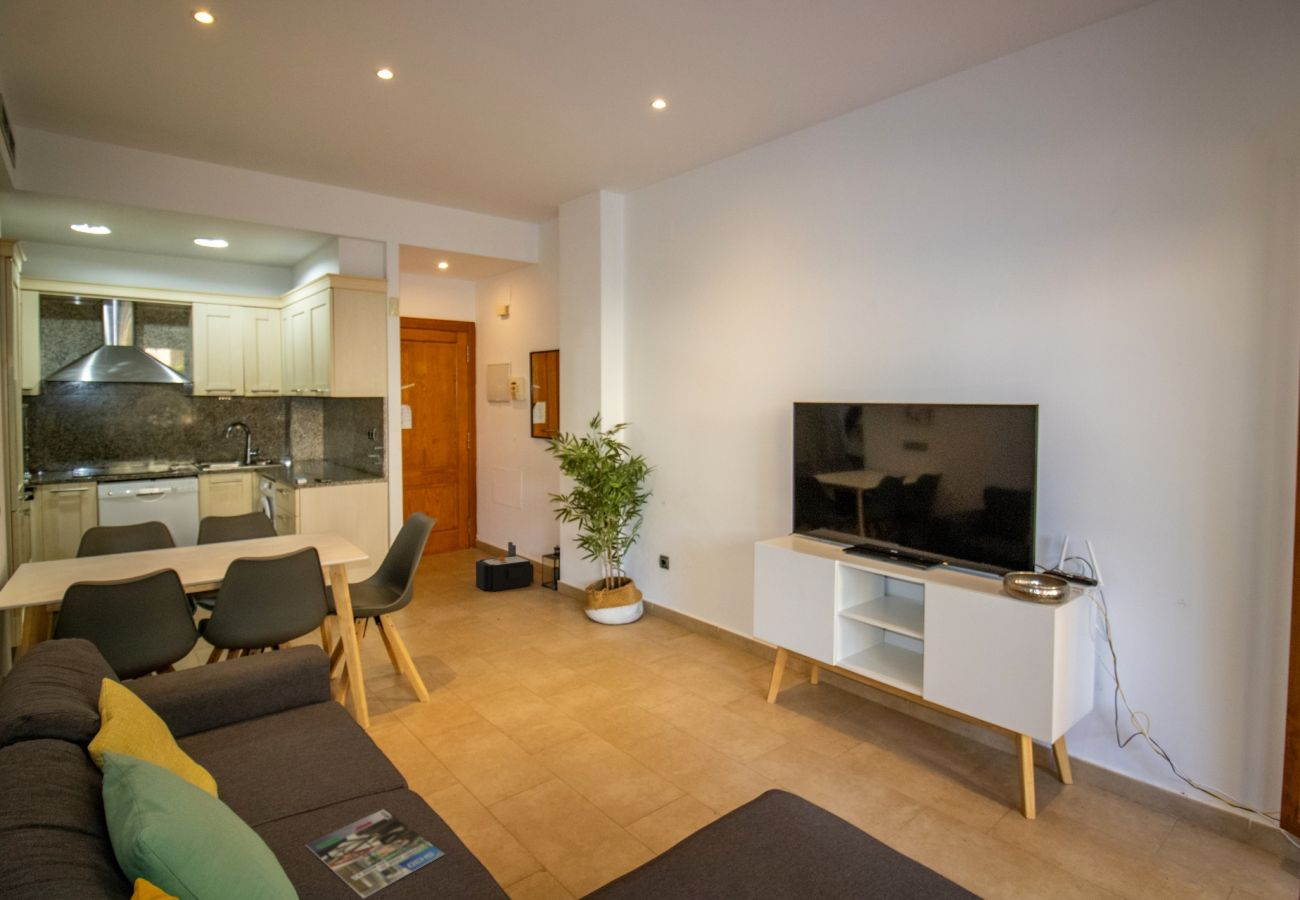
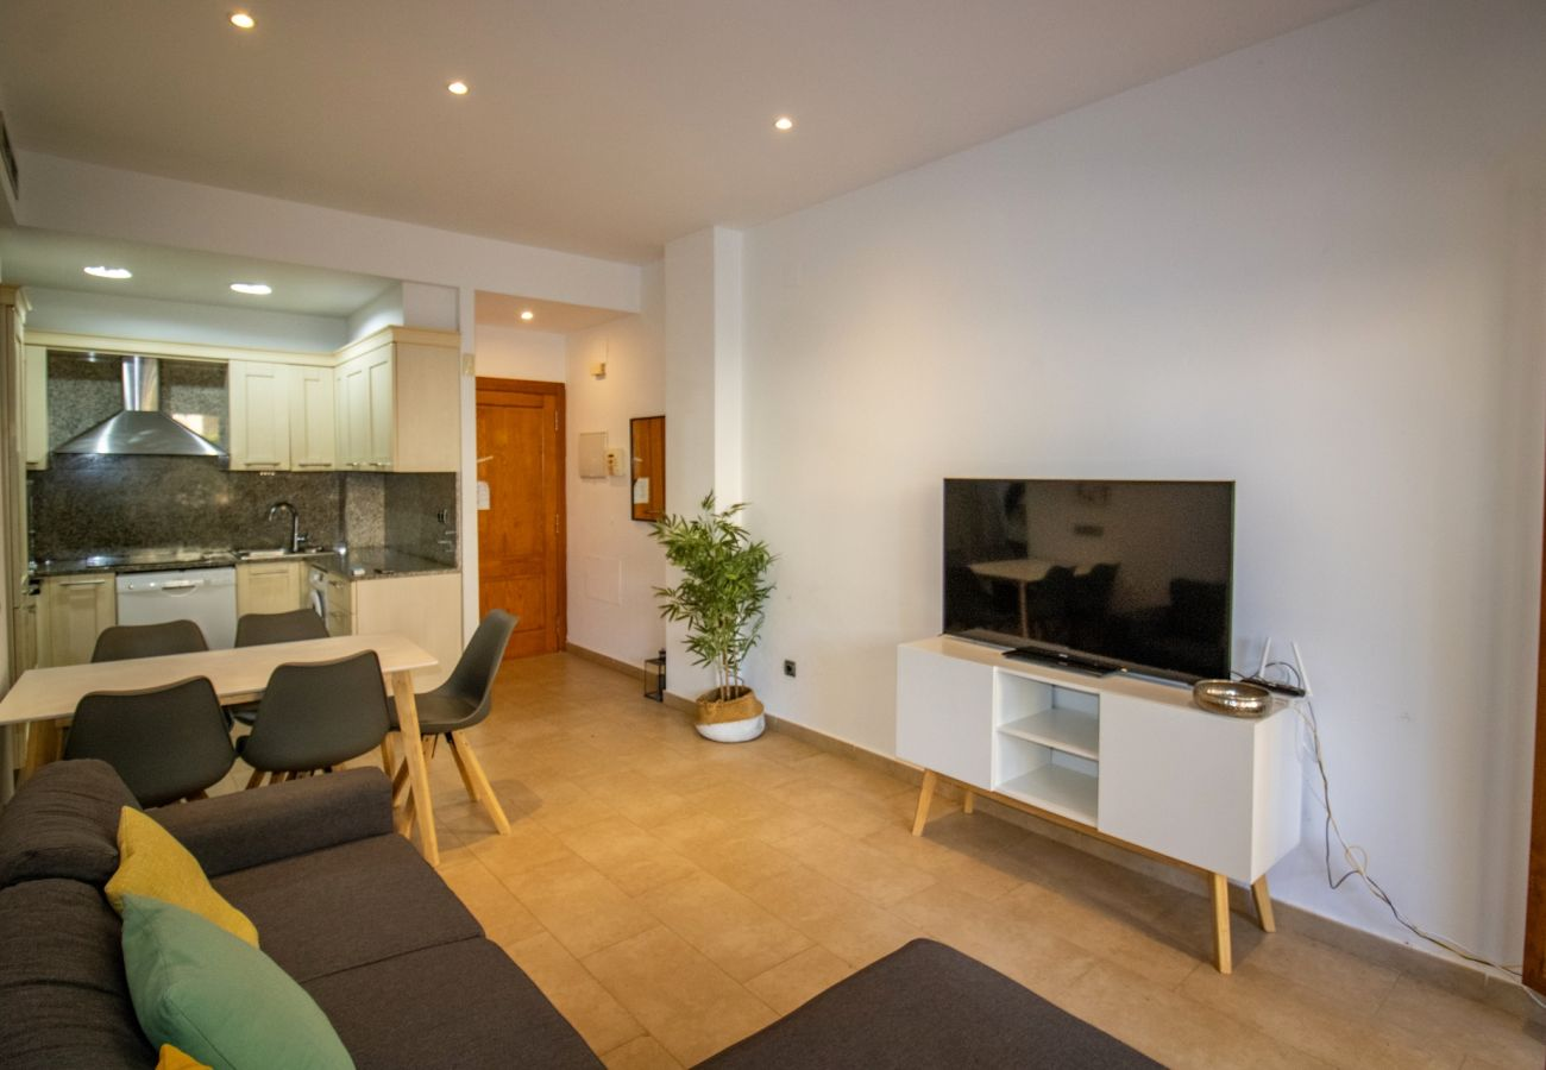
- magazine [305,808,446,900]
- speaker [475,541,538,592]
